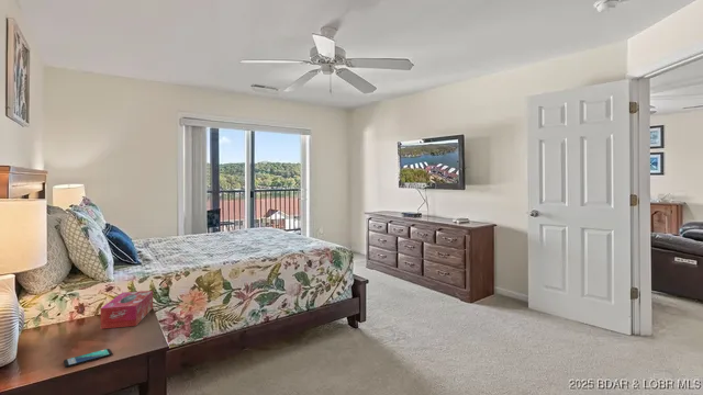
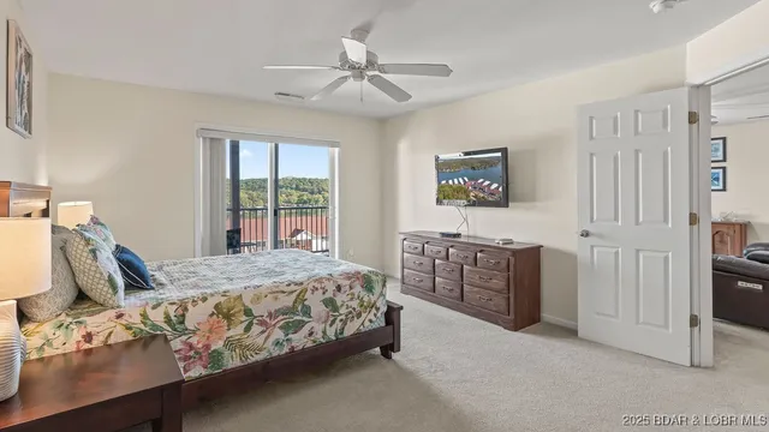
- tissue box [100,290,154,330]
- smartphone [63,348,113,369]
